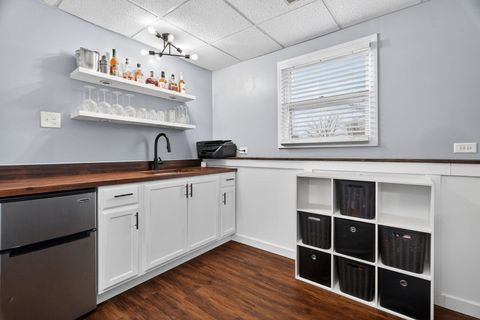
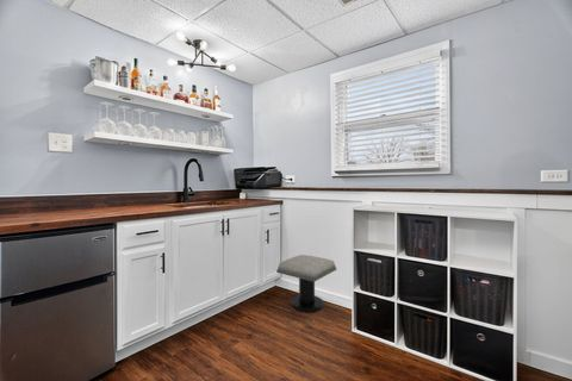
+ stool [275,254,337,313]
